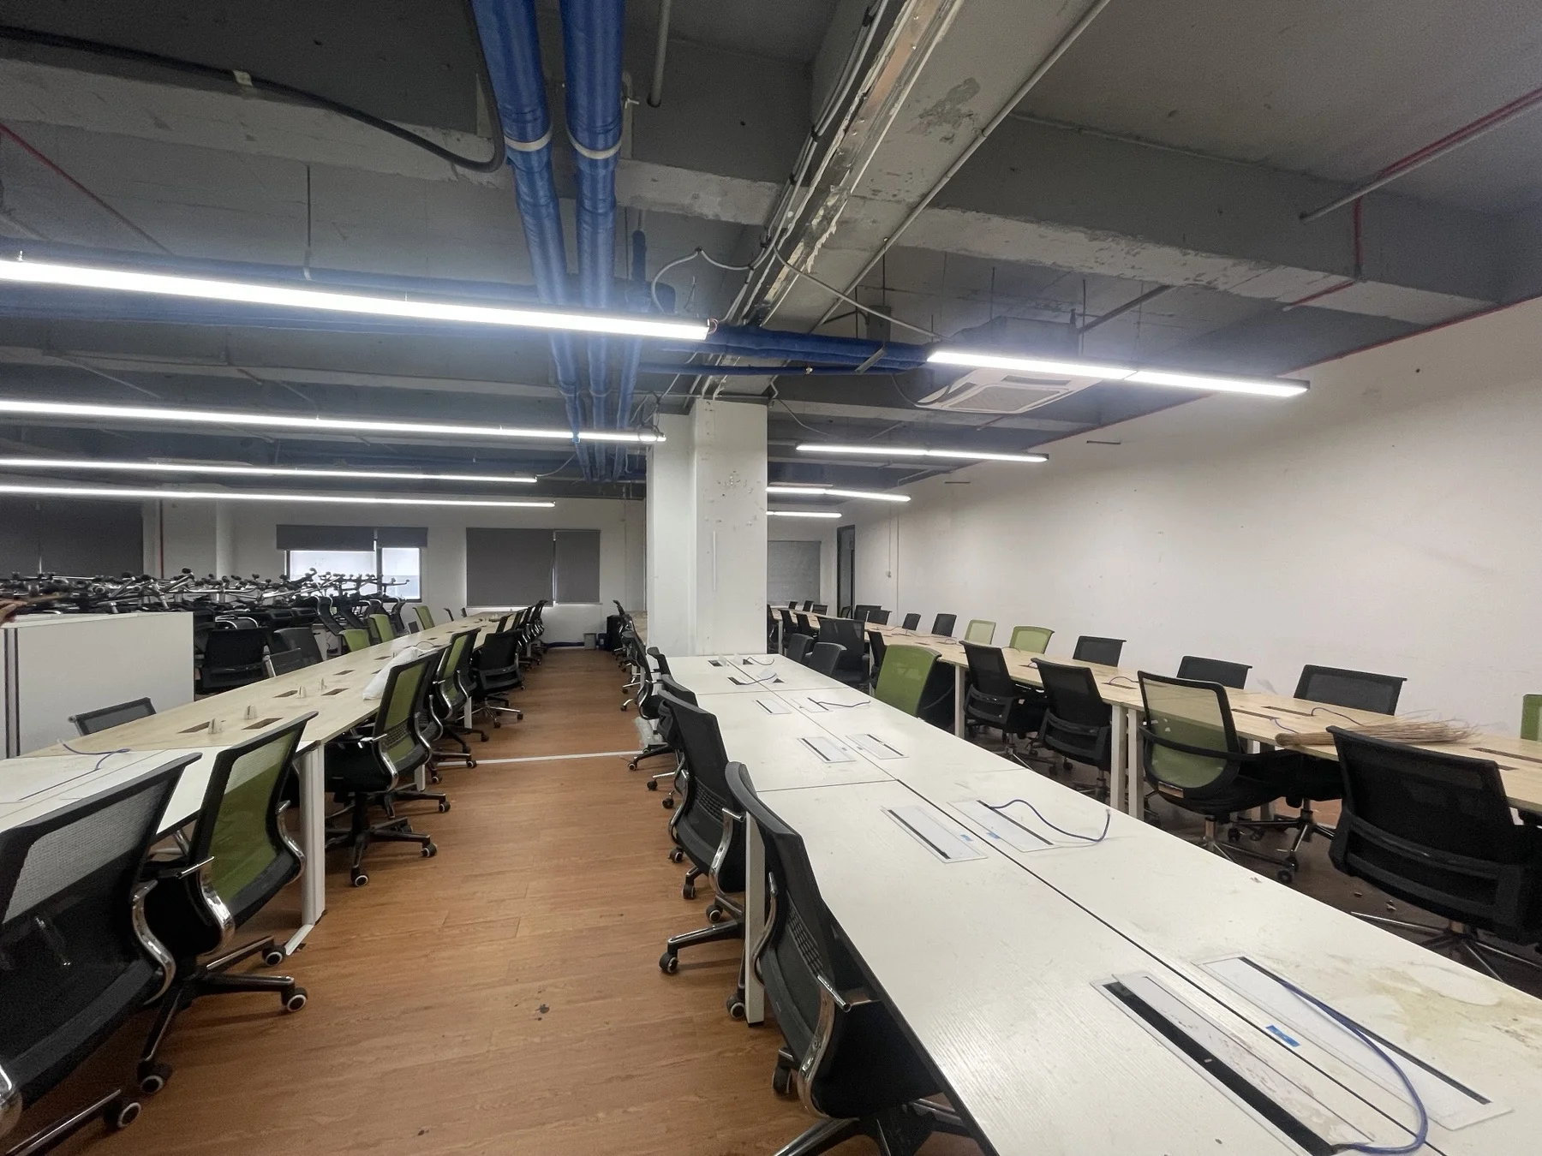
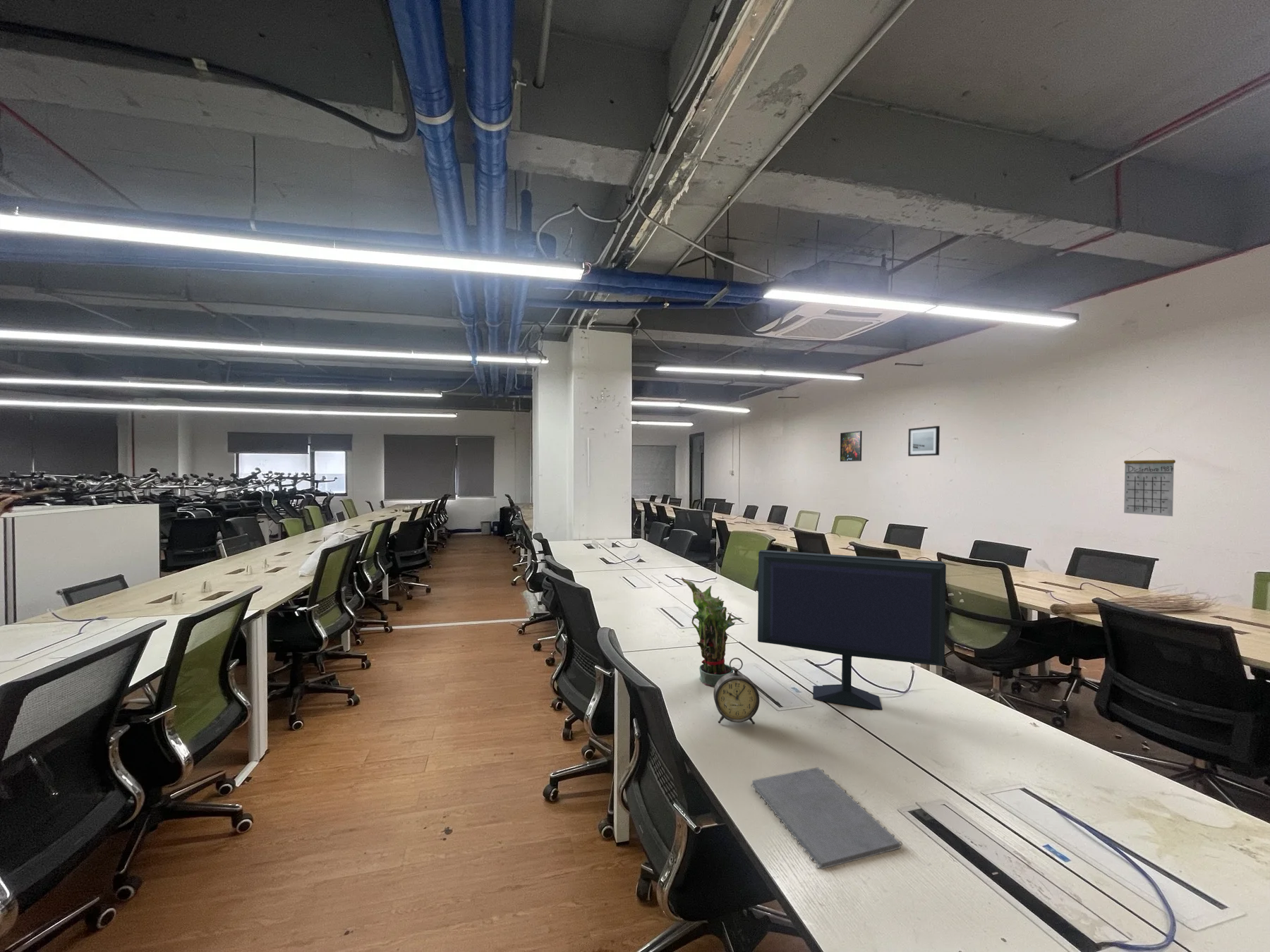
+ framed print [840,430,863,462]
+ notepad [751,767,903,869]
+ alarm clock [713,657,760,725]
+ potted plant [681,577,743,688]
+ wall art [907,425,941,457]
+ calendar [1123,447,1176,517]
+ computer monitor [757,549,947,710]
